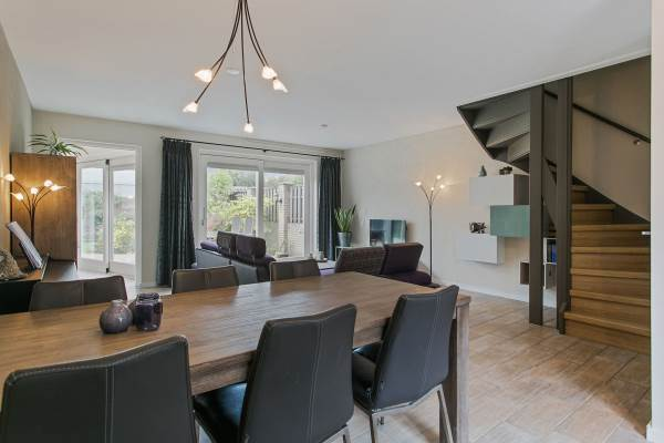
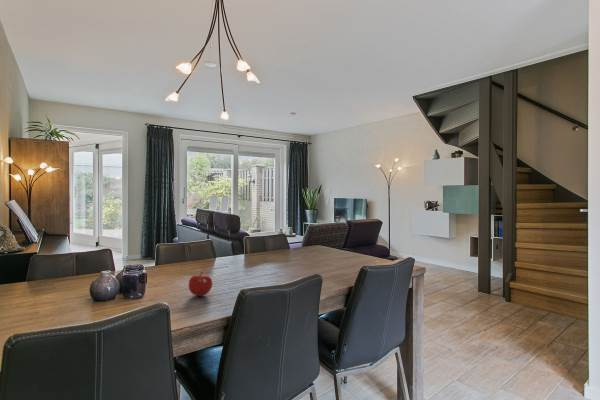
+ fruit [188,271,213,297]
